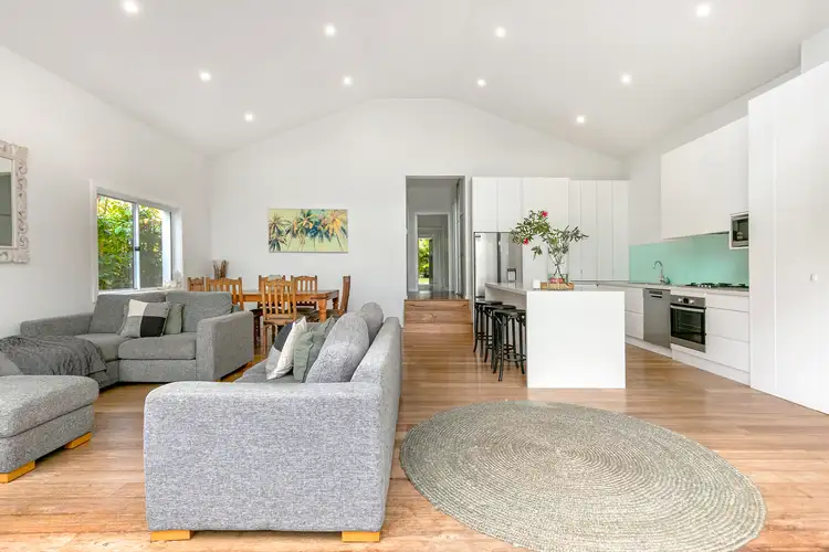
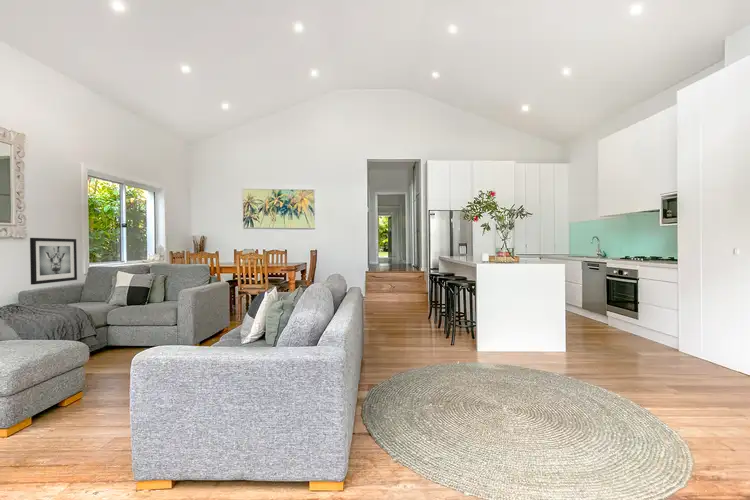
+ wall art [29,237,78,286]
